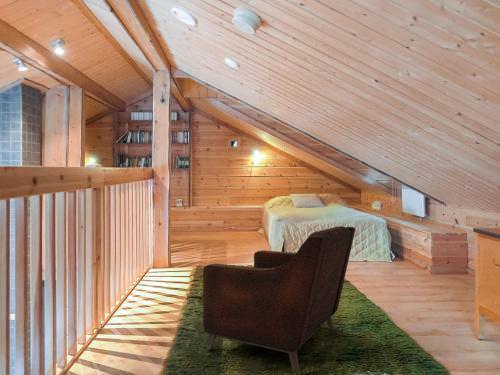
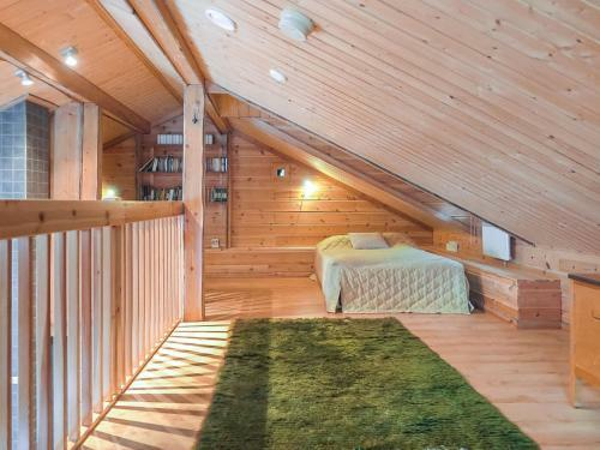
- armchair [202,225,356,373]
